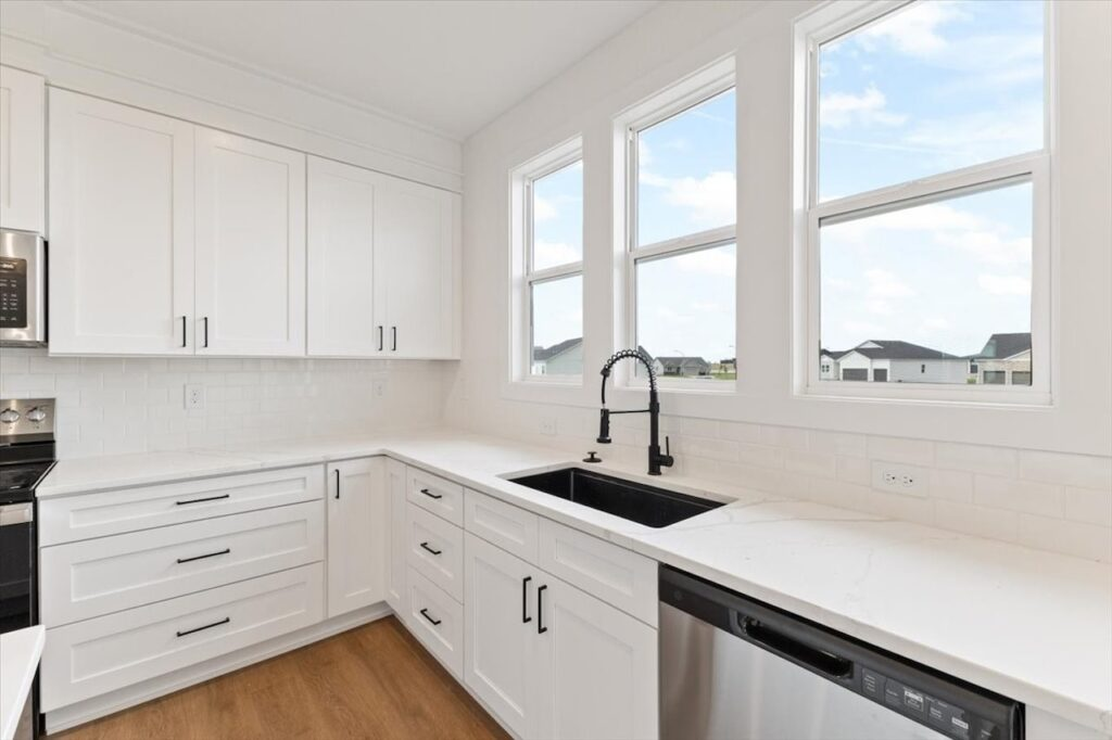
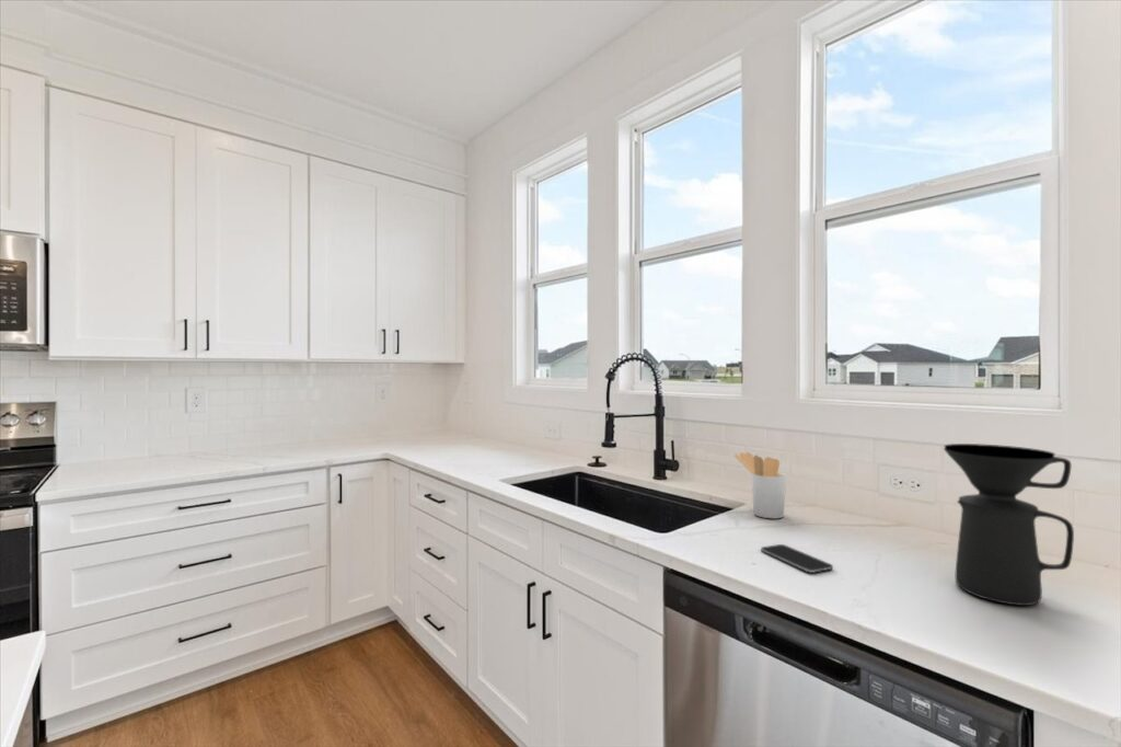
+ utensil holder [733,451,787,519]
+ coffee maker [943,443,1075,607]
+ smartphone [760,543,834,574]
